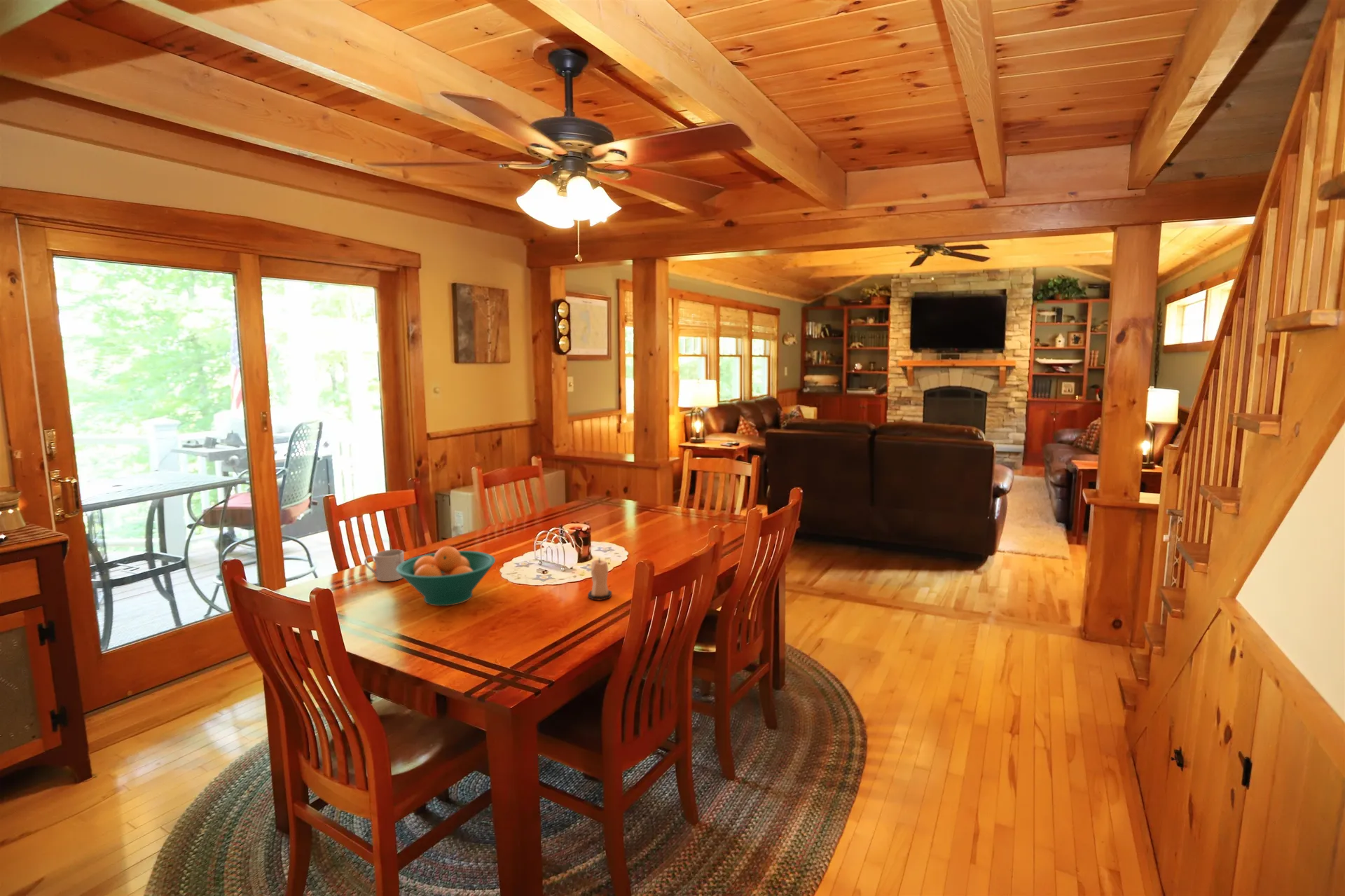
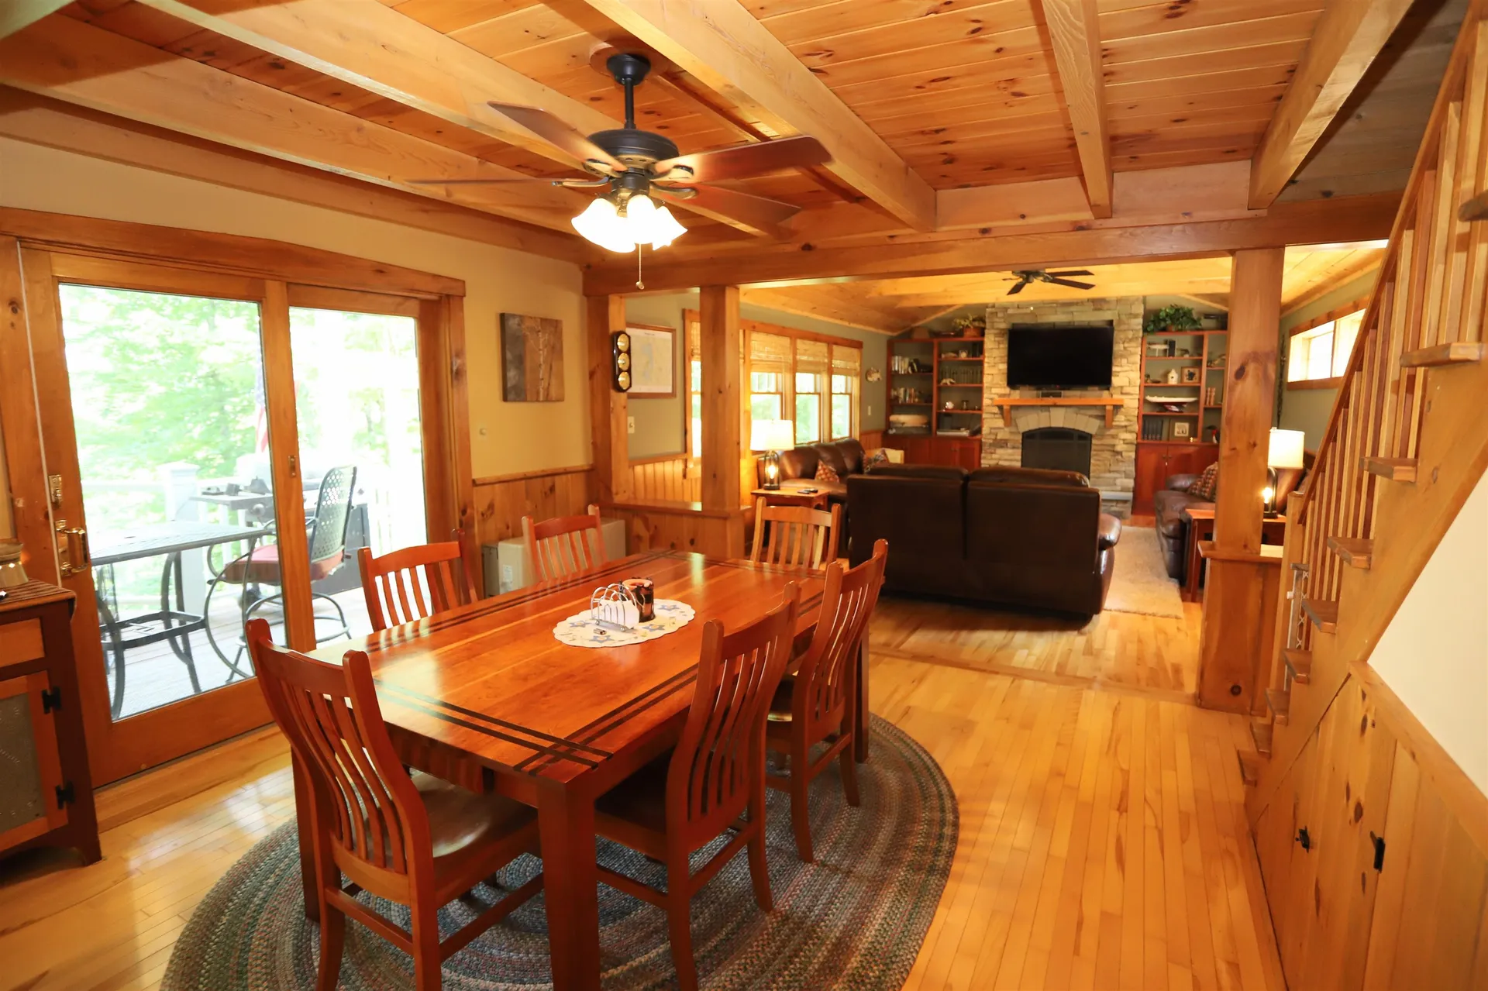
- mug [364,549,405,582]
- fruit bowl [396,546,496,607]
- candle [587,557,612,601]
